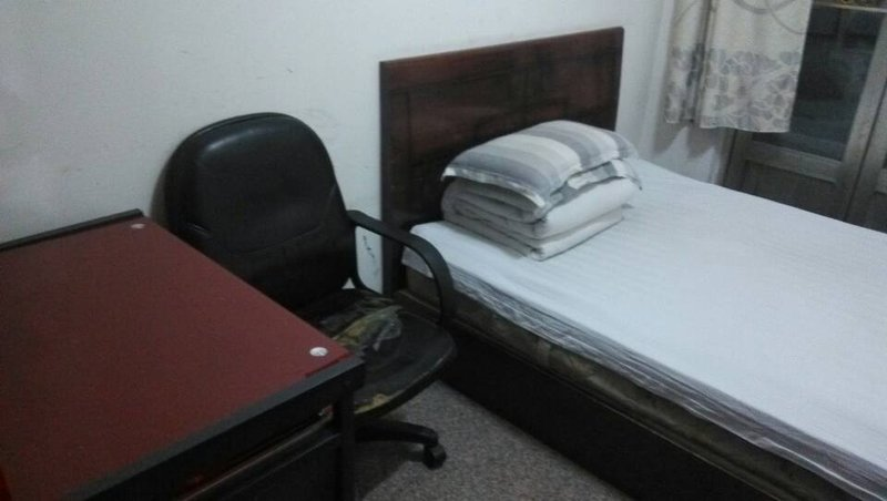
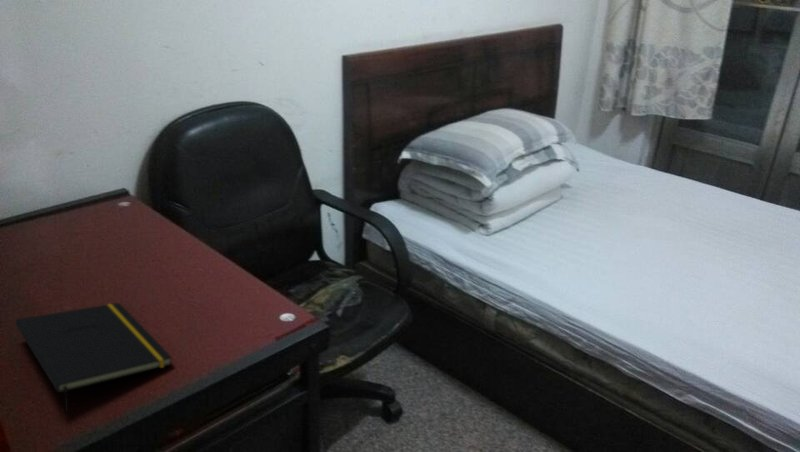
+ notepad [15,302,173,414]
